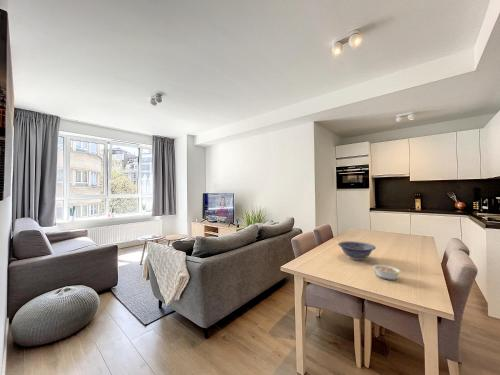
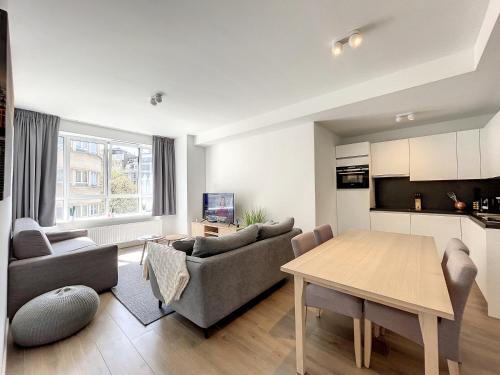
- decorative bowl [337,240,377,261]
- legume [371,261,402,281]
